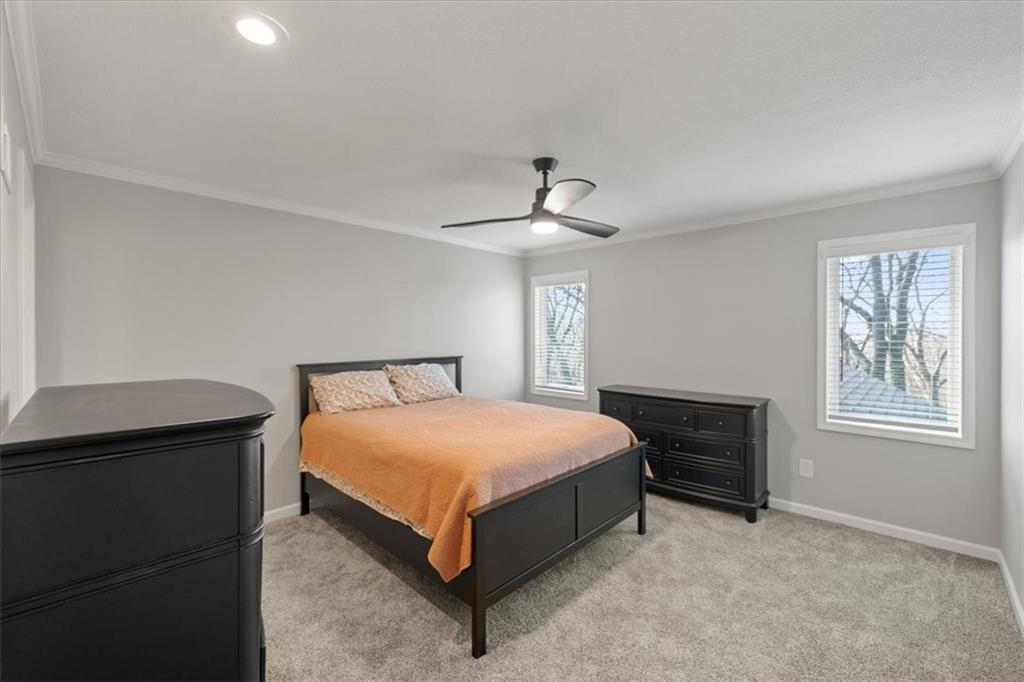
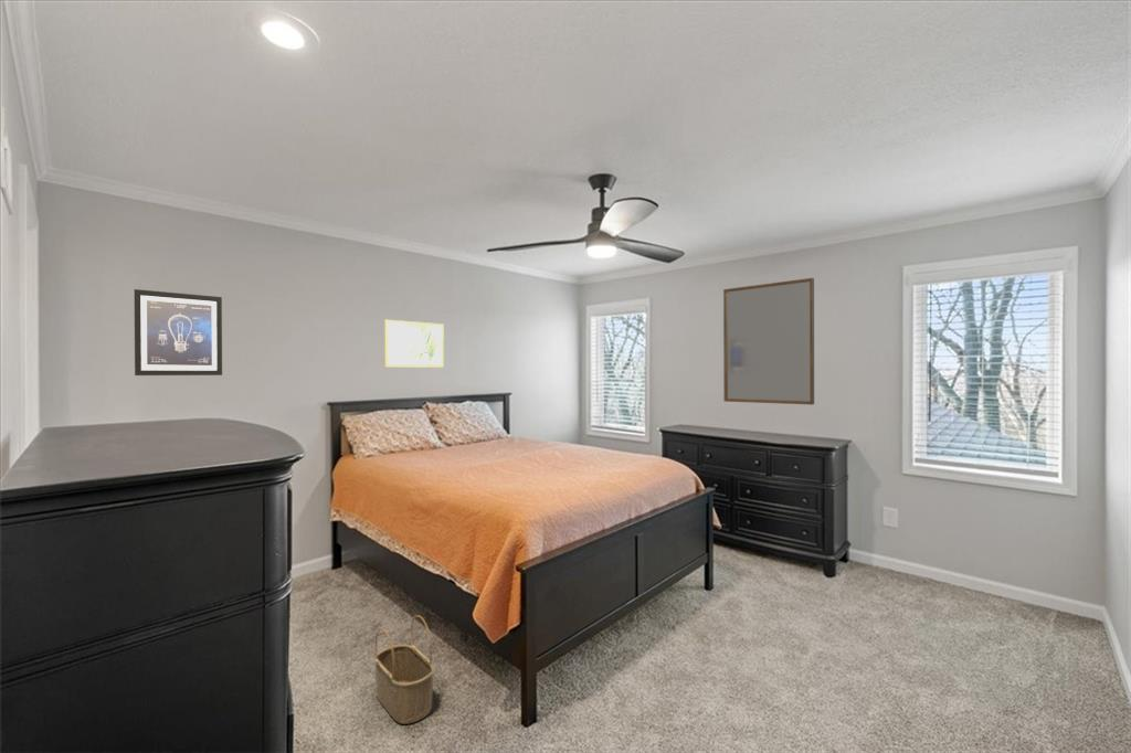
+ home mirror [722,277,815,406]
+ wall art [383,319,445,369]
+ wicker basket [373,614,434,725]
+ wall art [134,288,223,376]
